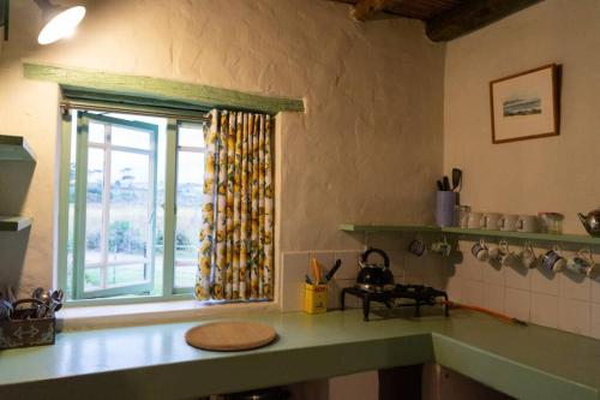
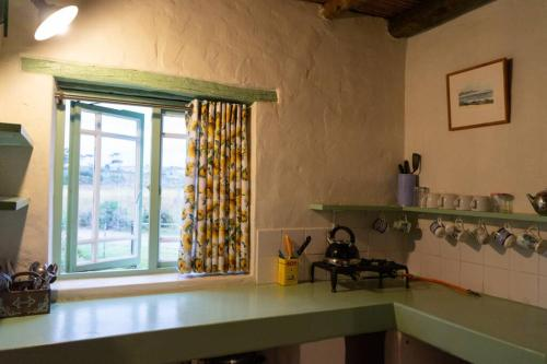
- cutting board [184,320,277,352]
